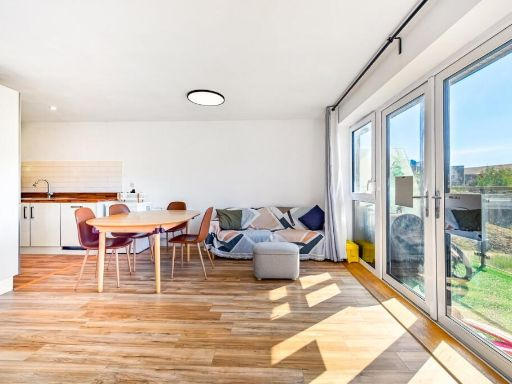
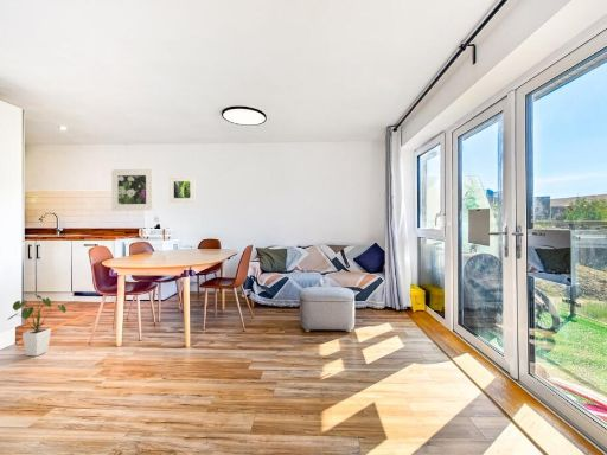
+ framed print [168,175,196,204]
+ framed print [110,168,154,212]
+ house plant [7,293,68,358]
